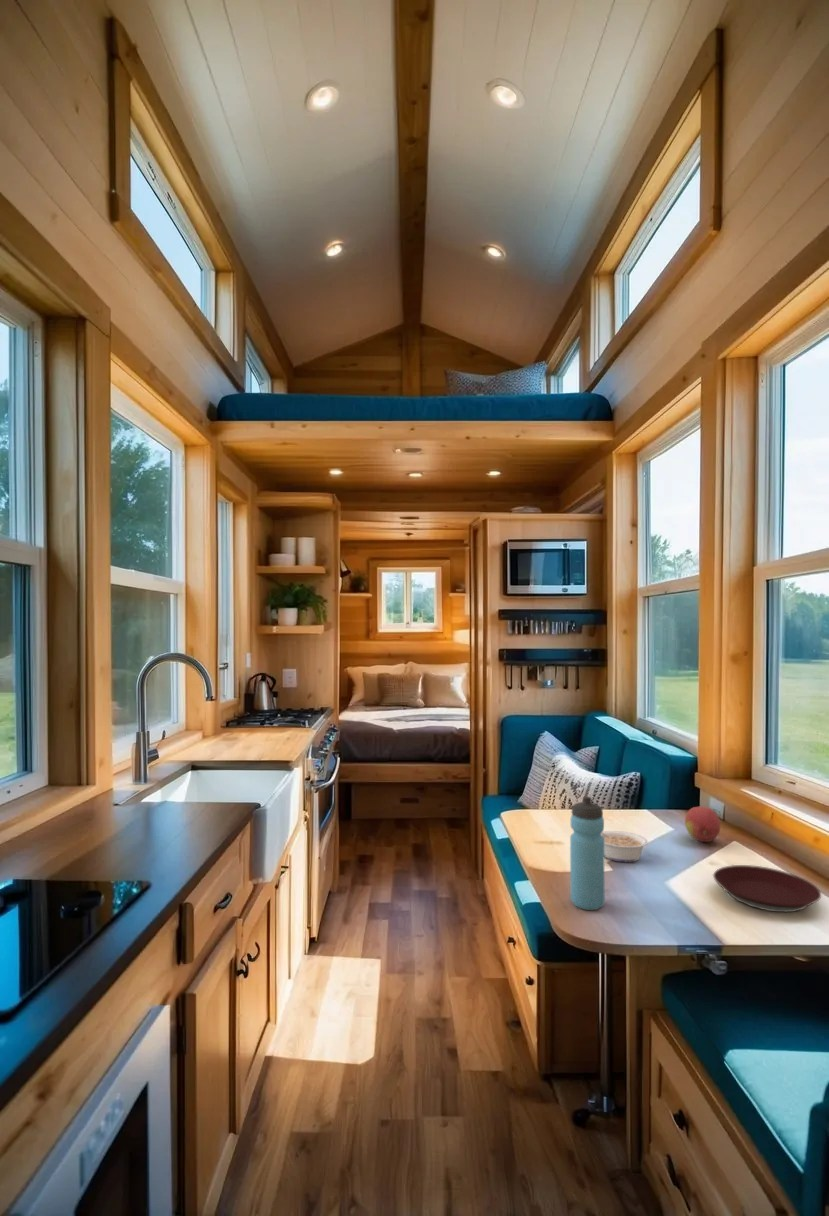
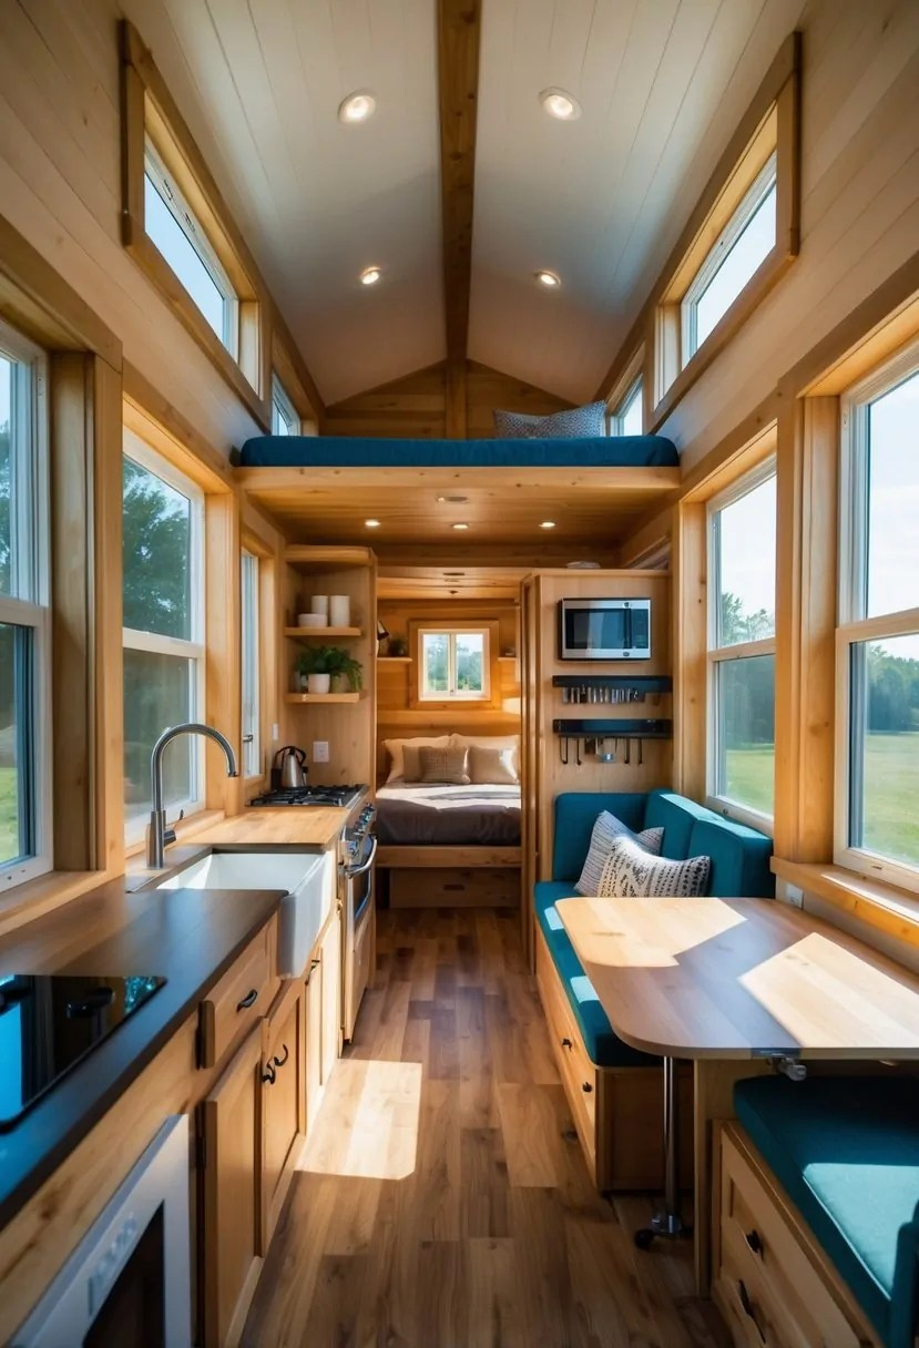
- legume [601,830,649,863]
- water bottle [569,795,606,911]
- fruit [684,805,721,843]
- plate [712,864,822,913]
